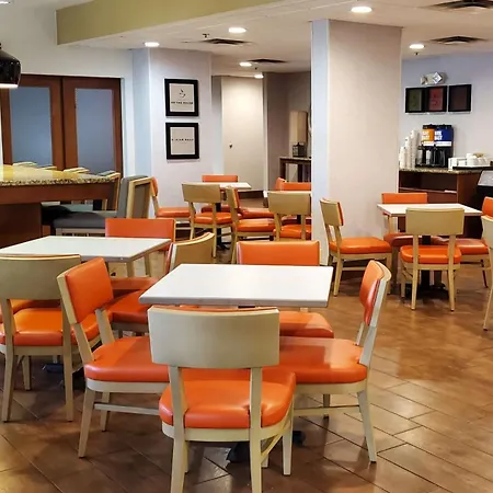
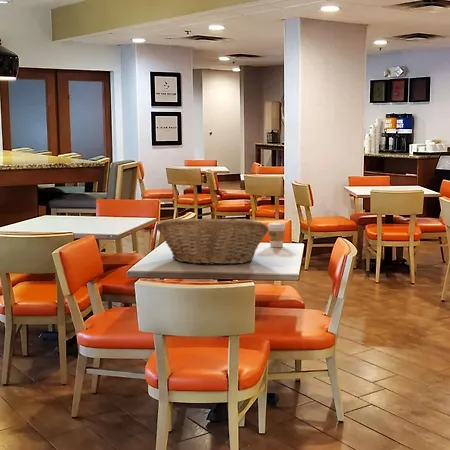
+ fruit basket [155,217,269,266]
+ coffee cup [267,221,286,248]
